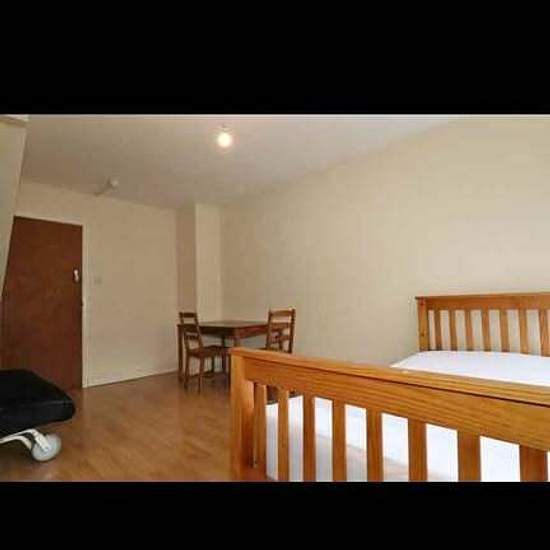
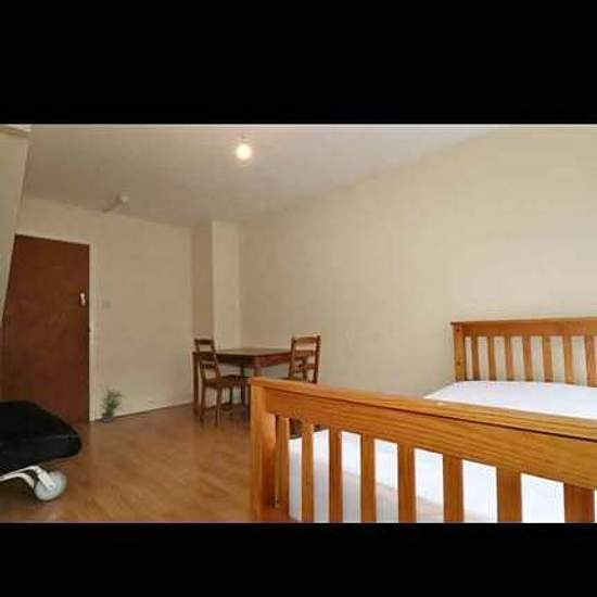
+ potted plant [98,383,128,423]
